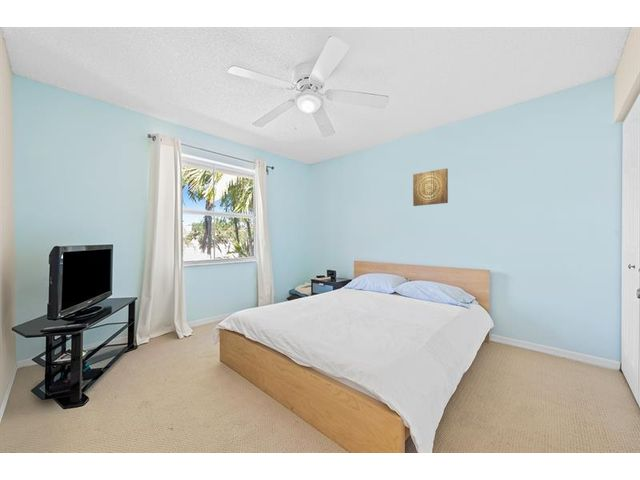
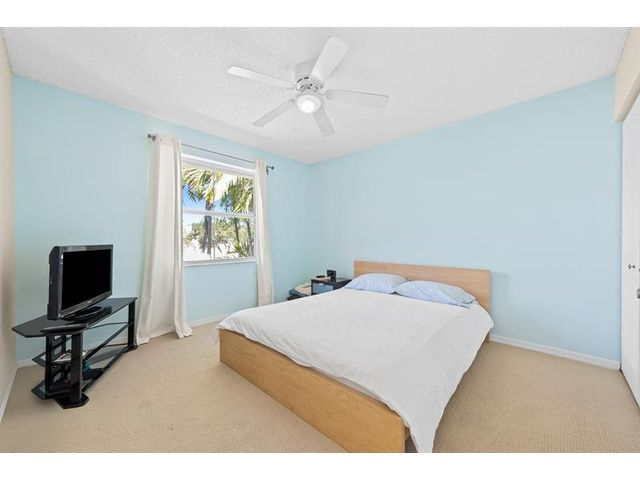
- wall art [412,167,449,207]
